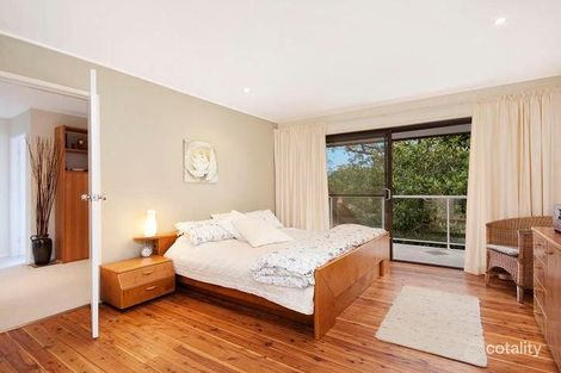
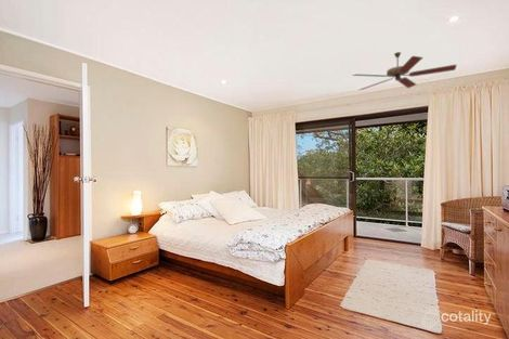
+ ceiling fan [351,51,457,91]
